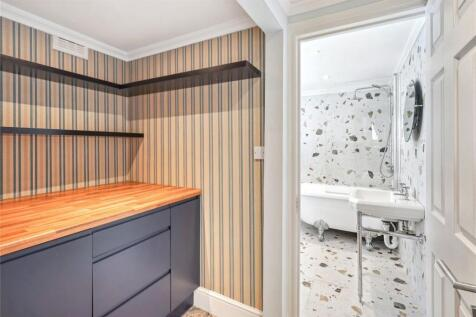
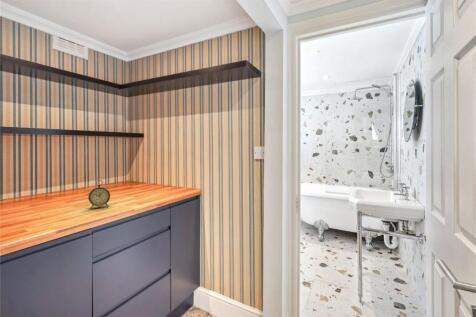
+ alarm clock [87,179,111,209]
